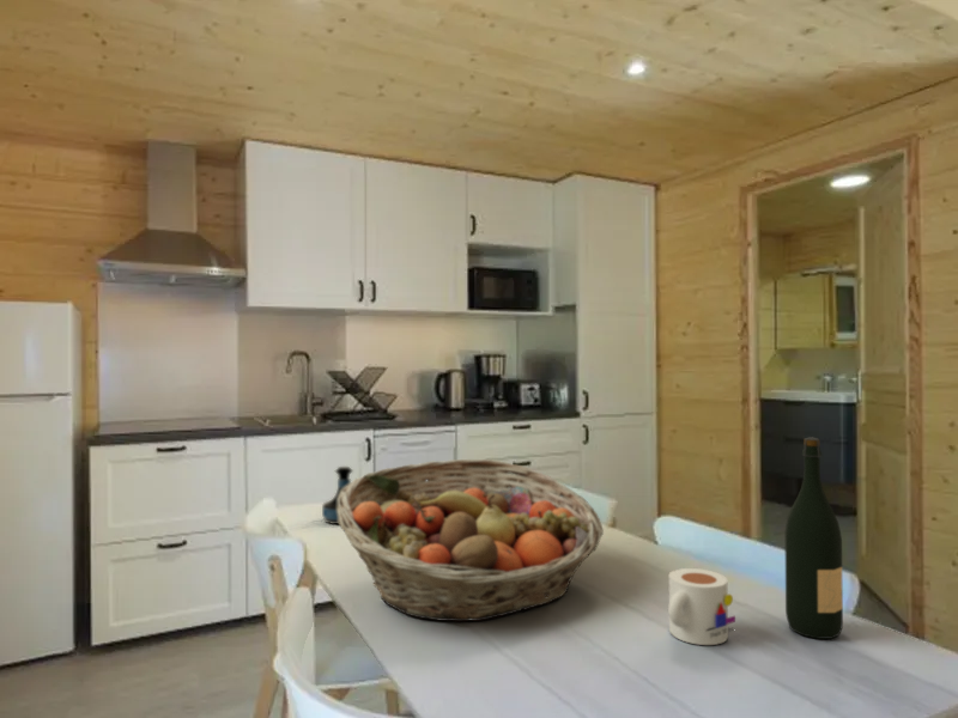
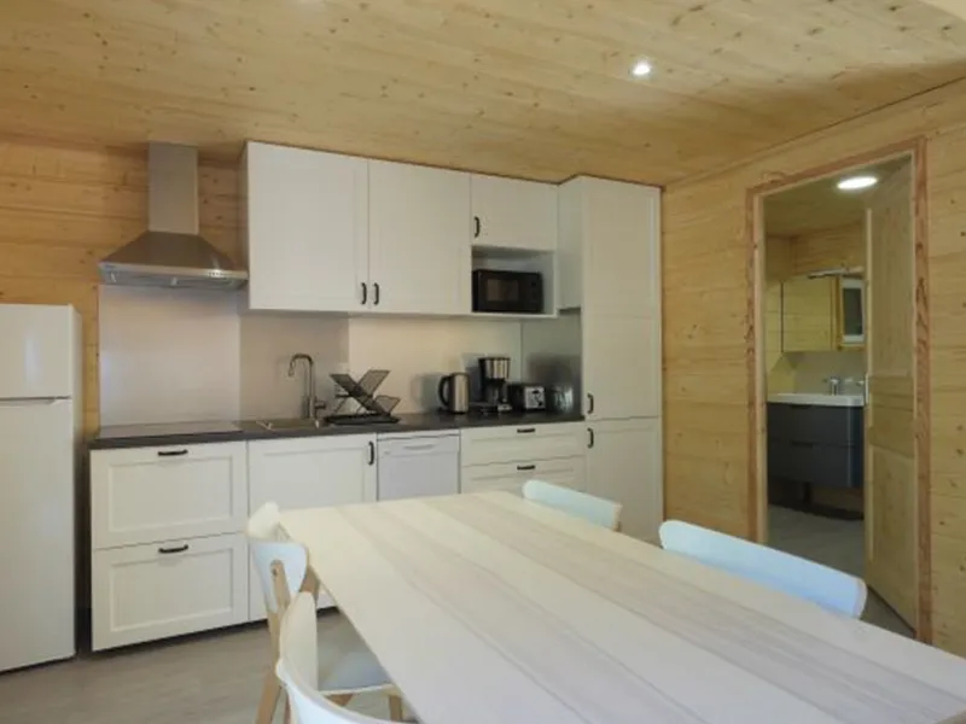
- fruit basket [338,458,605,622]
- wine bottle [783,436,844,640]
- mug [667,567,736,646]
- tequila bottle [321,466,354,525]
